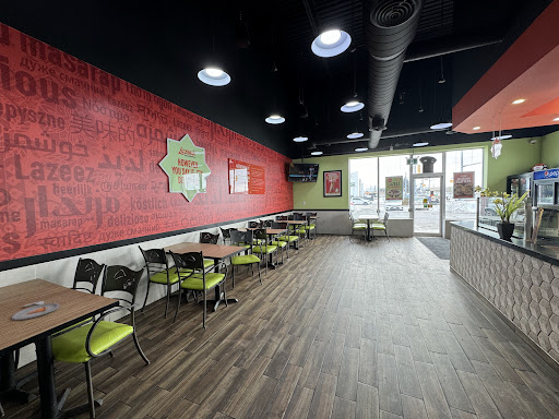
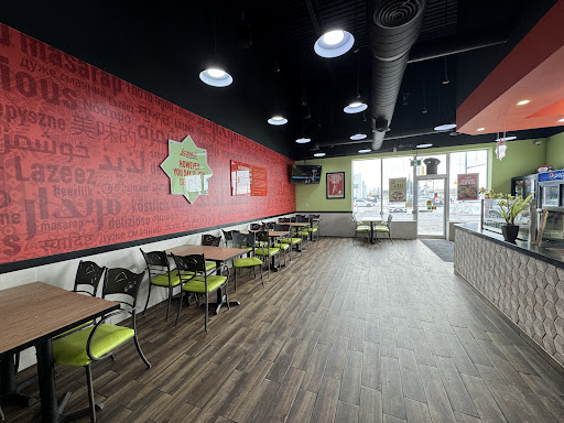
- dinner plate [10,300,60,321]
